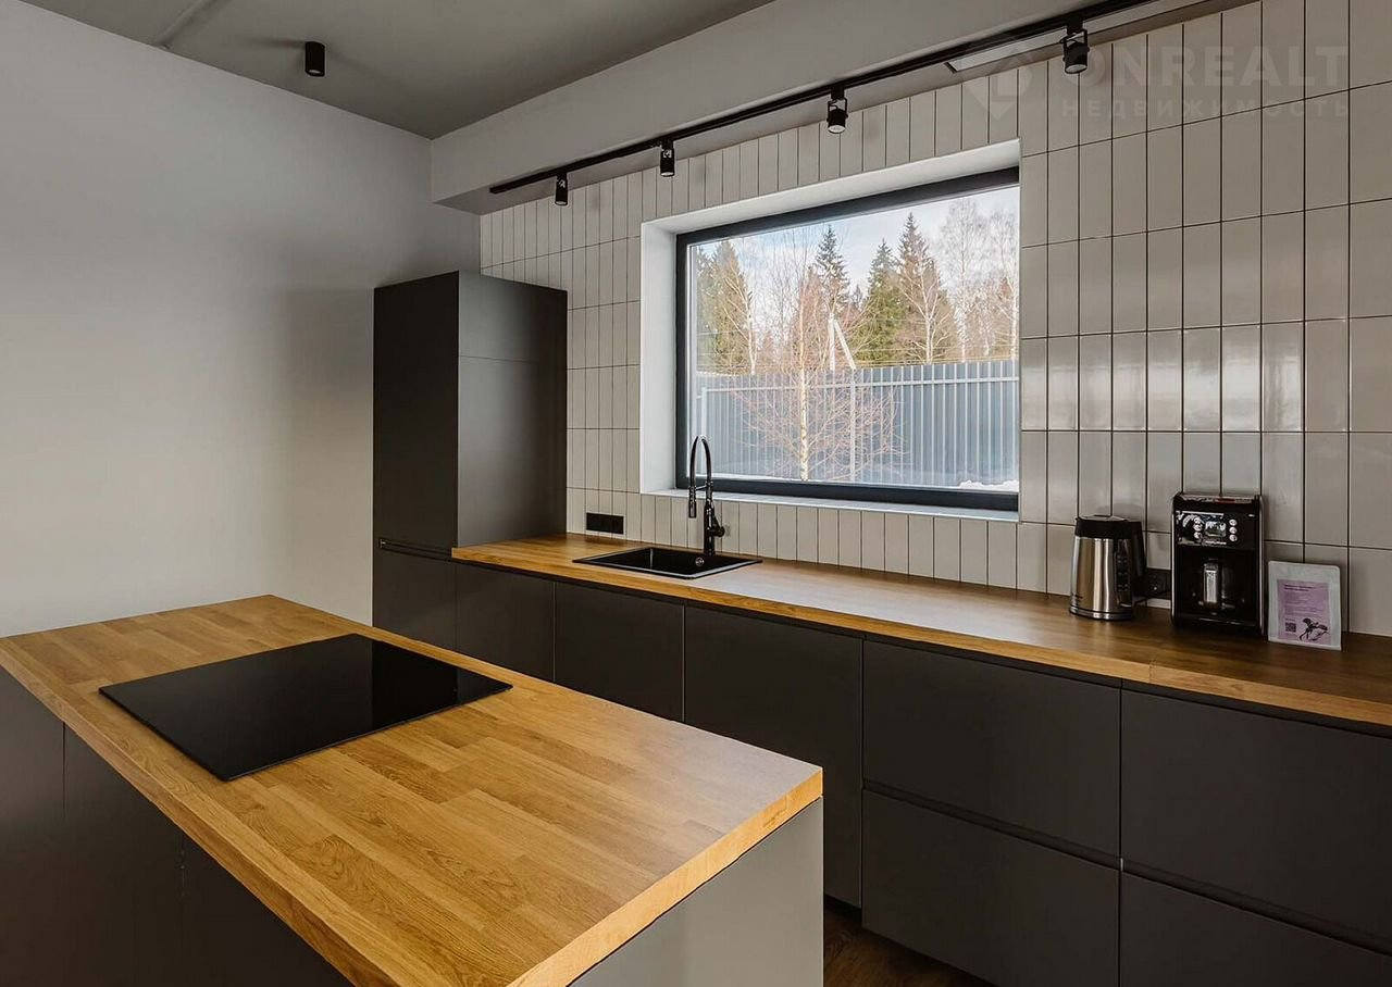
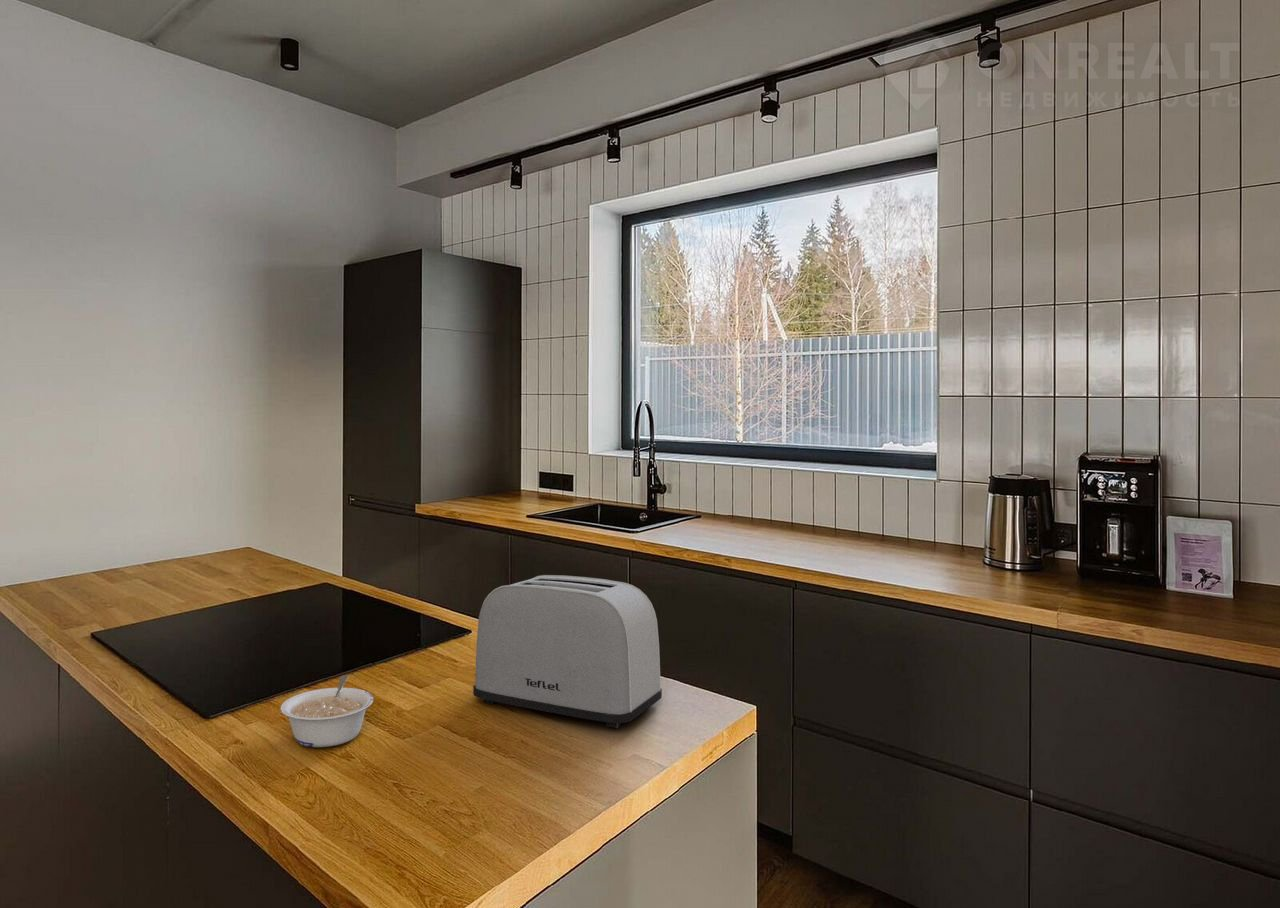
+ toaster [472,574,663,729]
+ legume [279,674,374,748]
